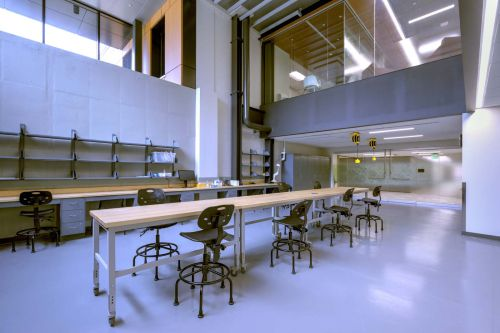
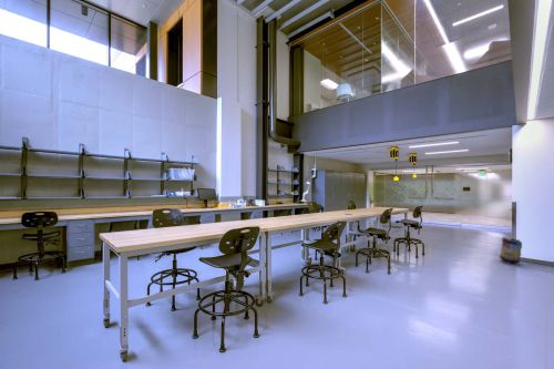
+ trash can [499,236,523,266]
